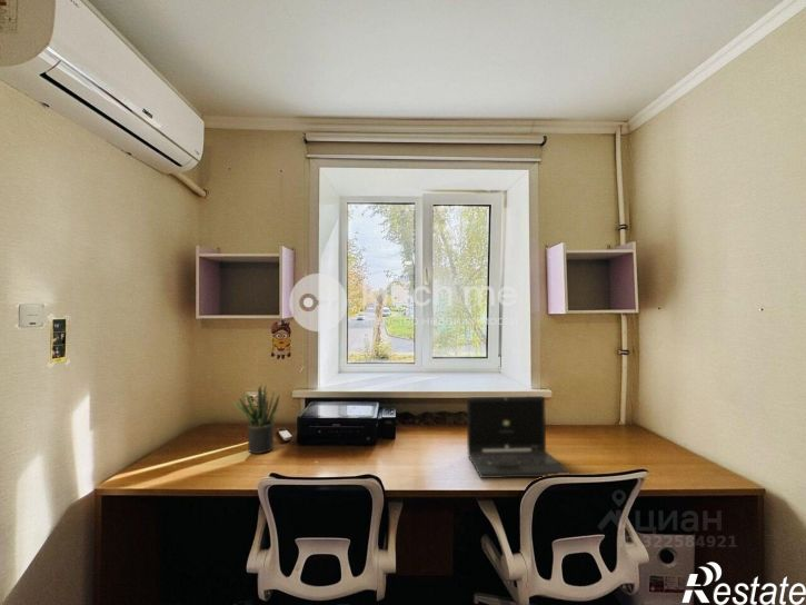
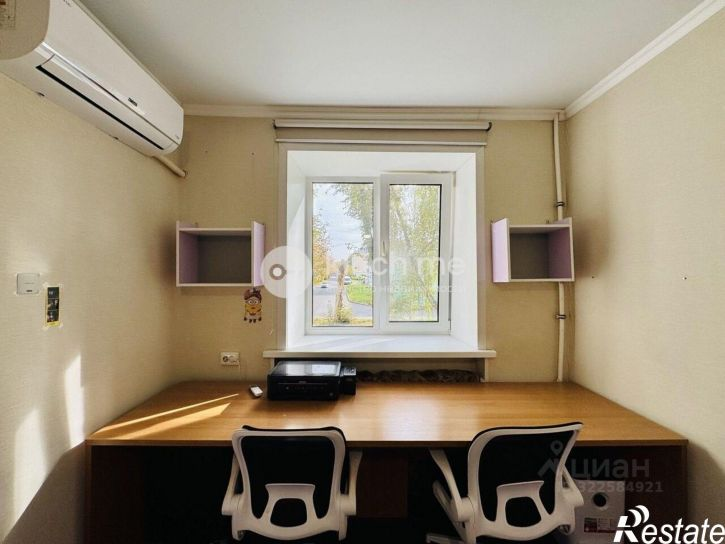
- laptop [466,395,571,479]
- potted plant [231,384,280,455]
